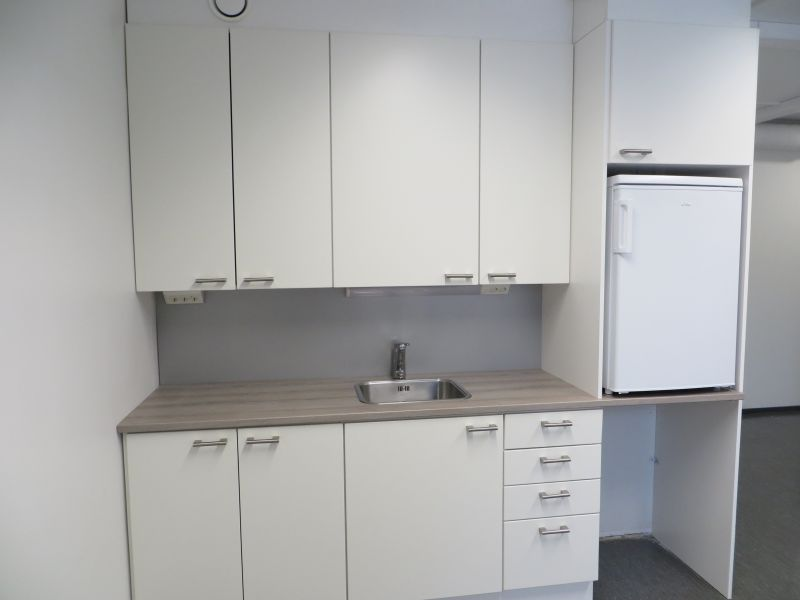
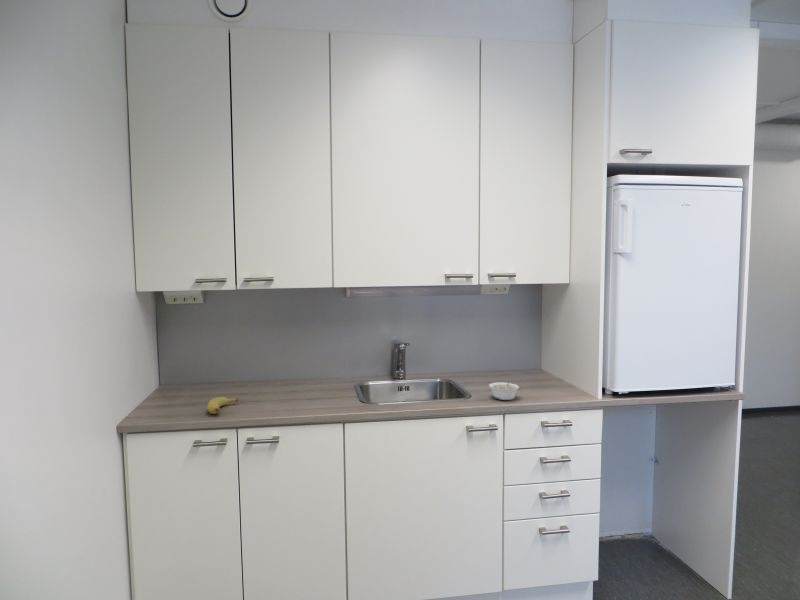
+ legume [488,378,520,401]
+ banana [206,396,239,415]
